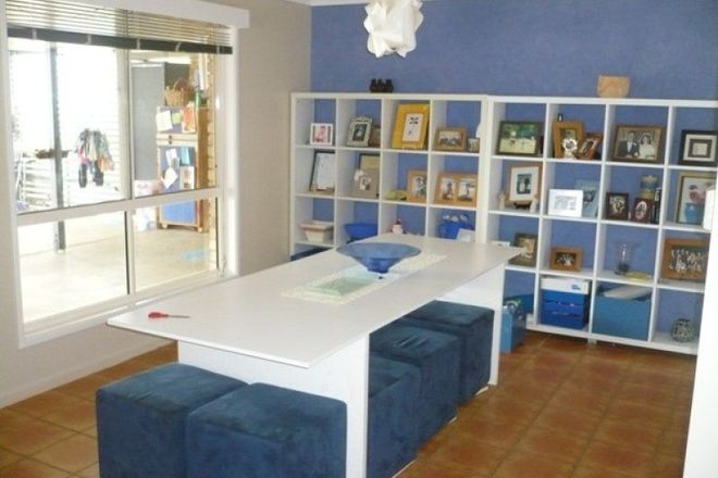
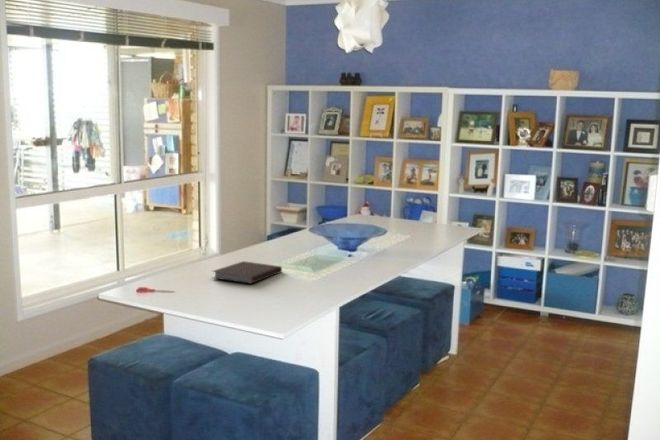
+ notebook [211,260,283,285]
